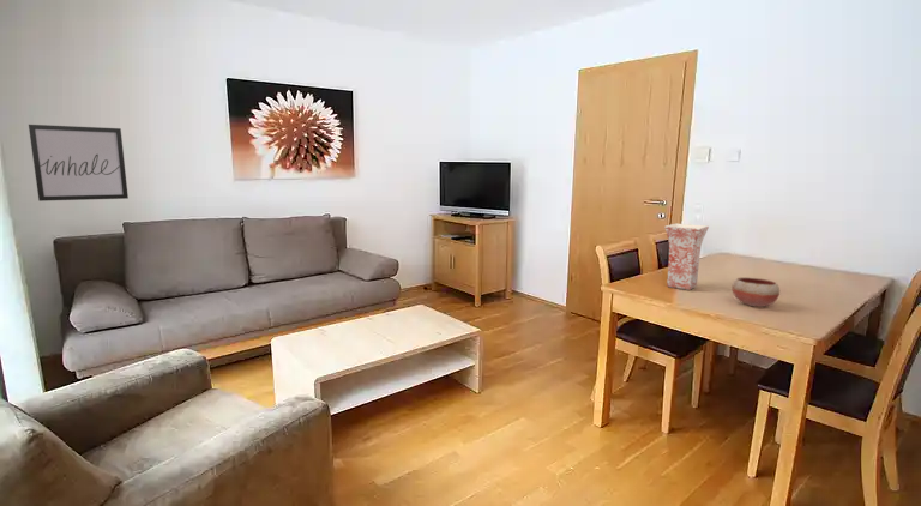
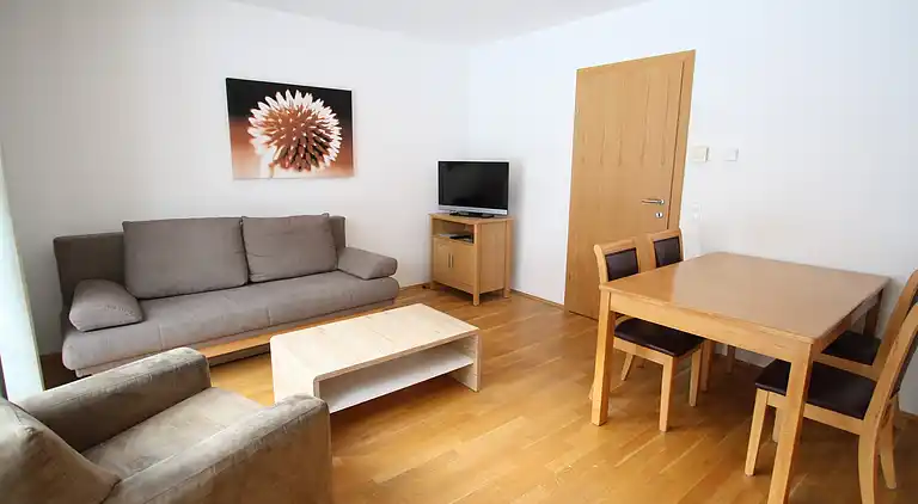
- wall art [28,124,130,203]
- vase [663,223,710,291]
- bowl [730,276,781,308]
